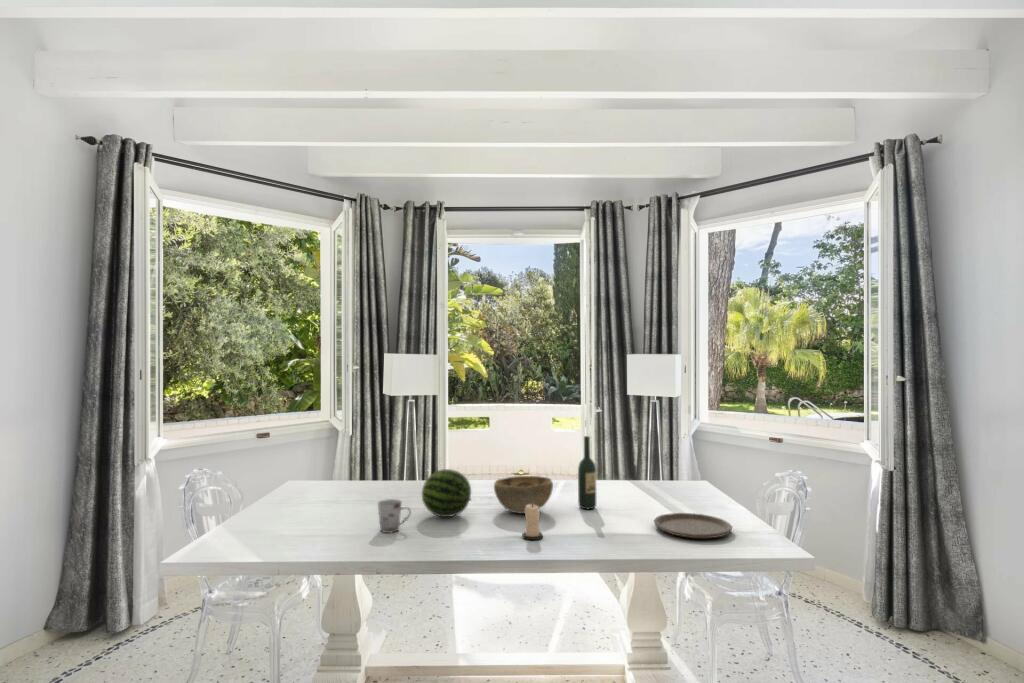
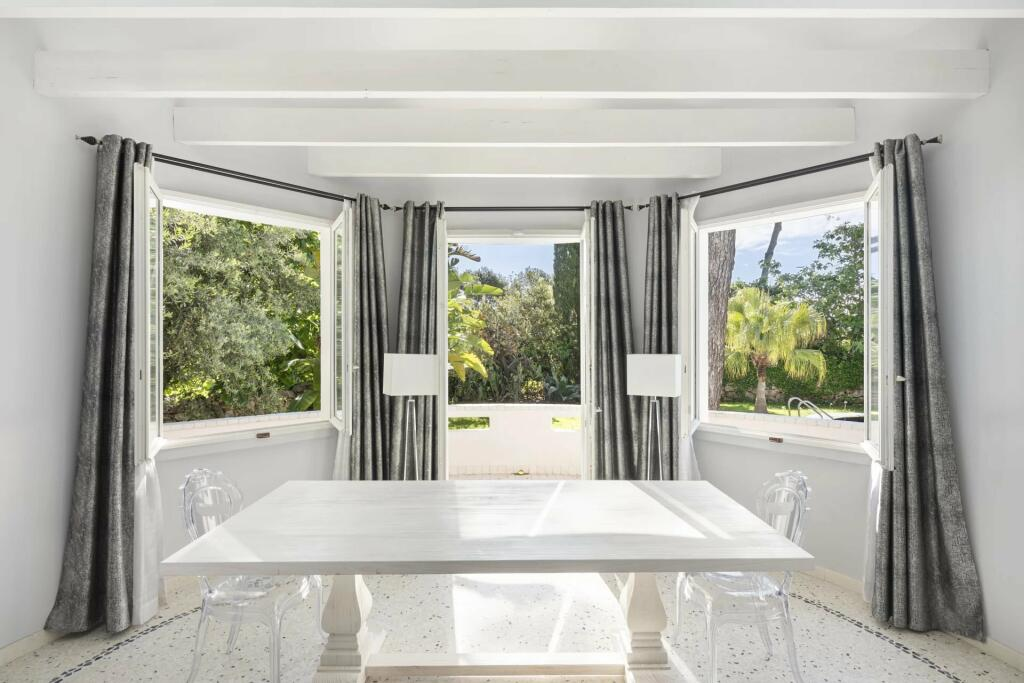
- wine bottle [577,435,597,510]
- fruit [421,468,473,518]
- candle [521,503,544,541]
- cup [377,498,412,534]
- decorative bowl [493,475,554,514]
- plate [653,512,733,539]
